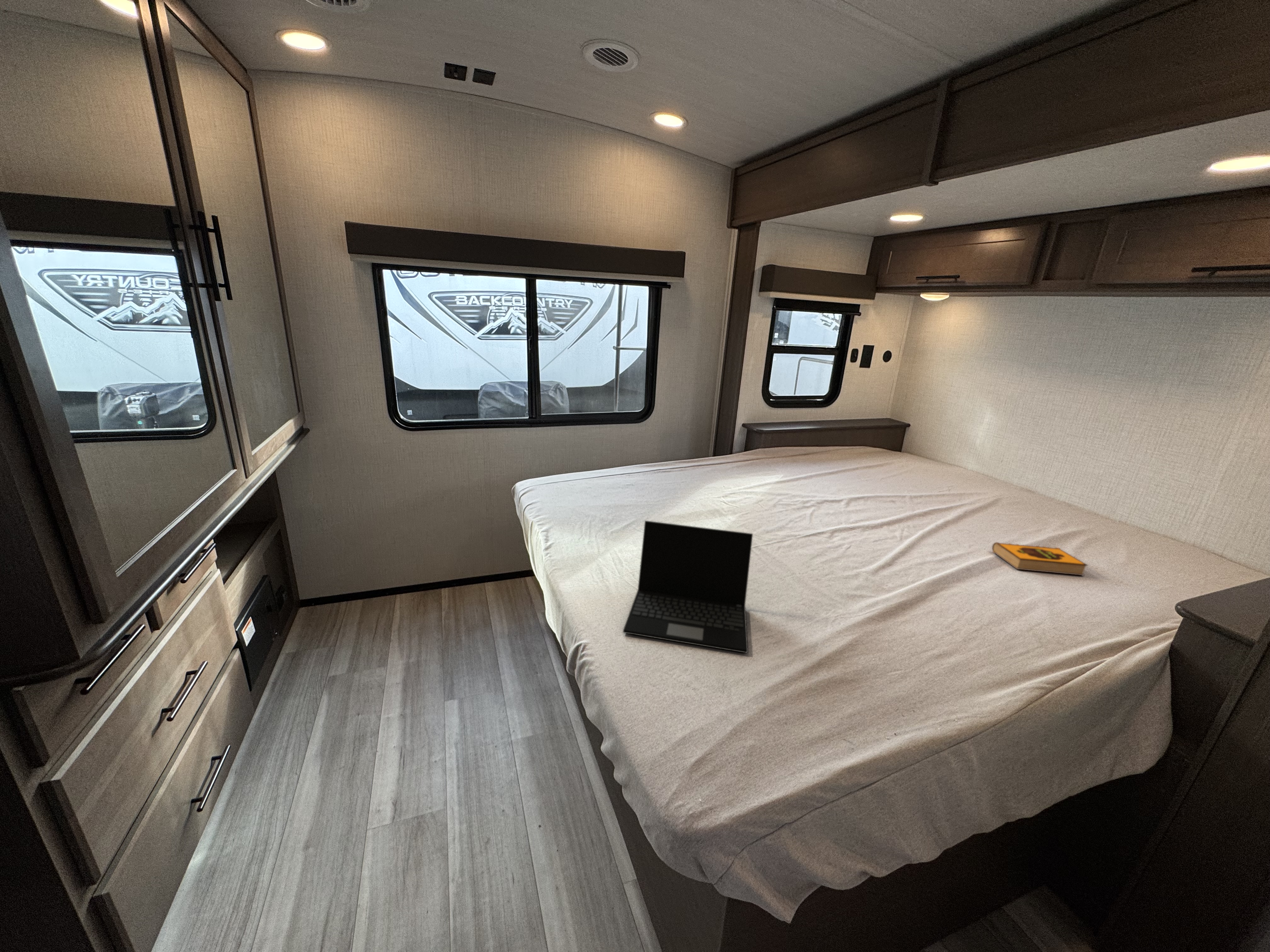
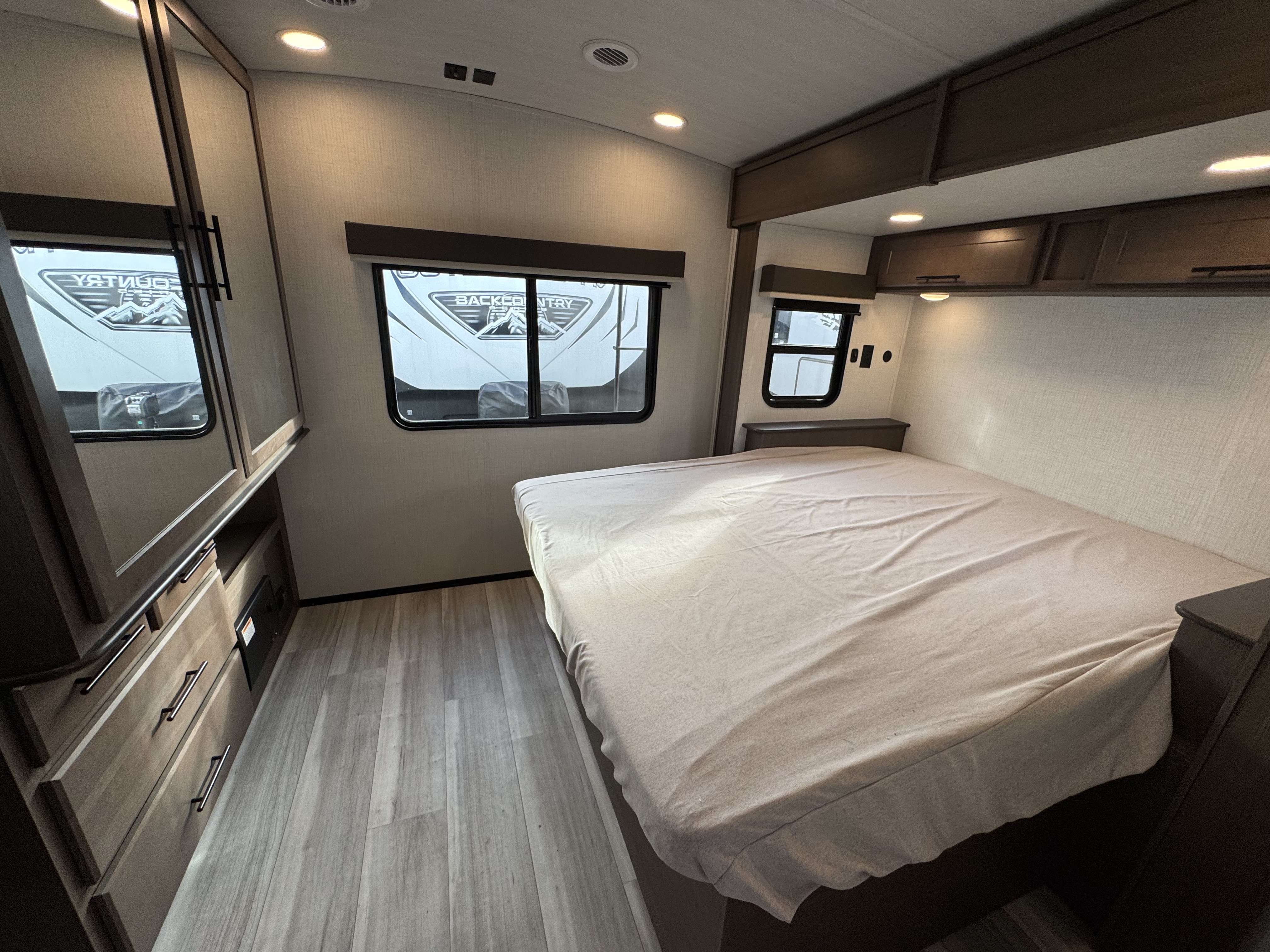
- hardback book [992,542,1088,576]
- laptop [623,520,753,653]
